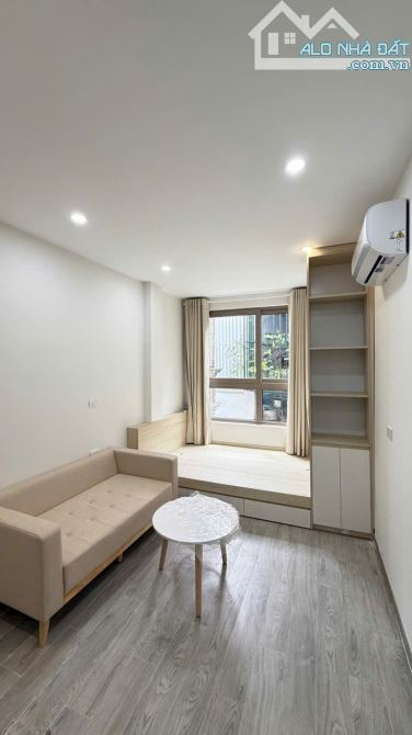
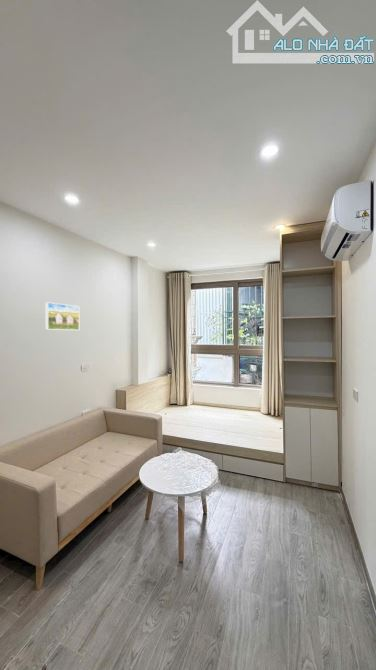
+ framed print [44,301,80,331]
